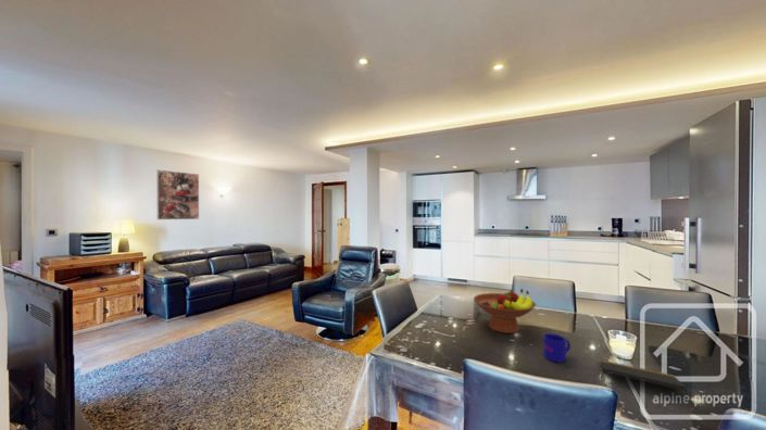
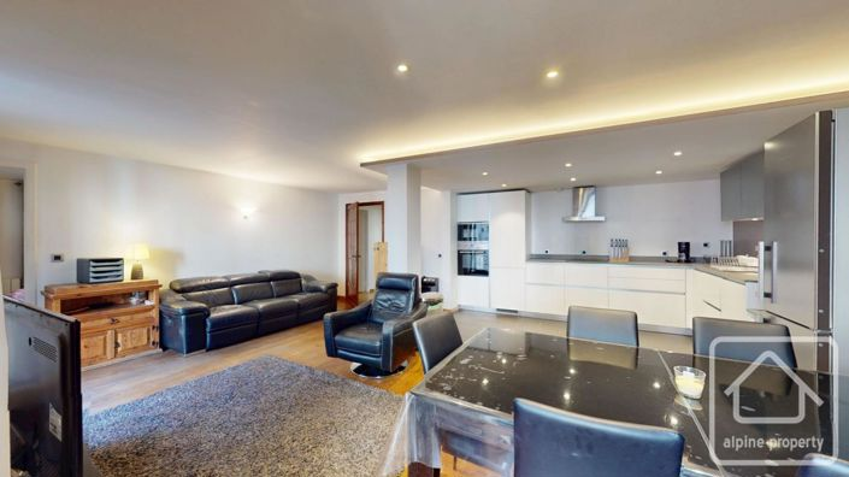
- mug [542,332,572,364]
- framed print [155,168,200,220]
- notepad [600,358,690,402]
- fruit bowl [473,288,537,334]
